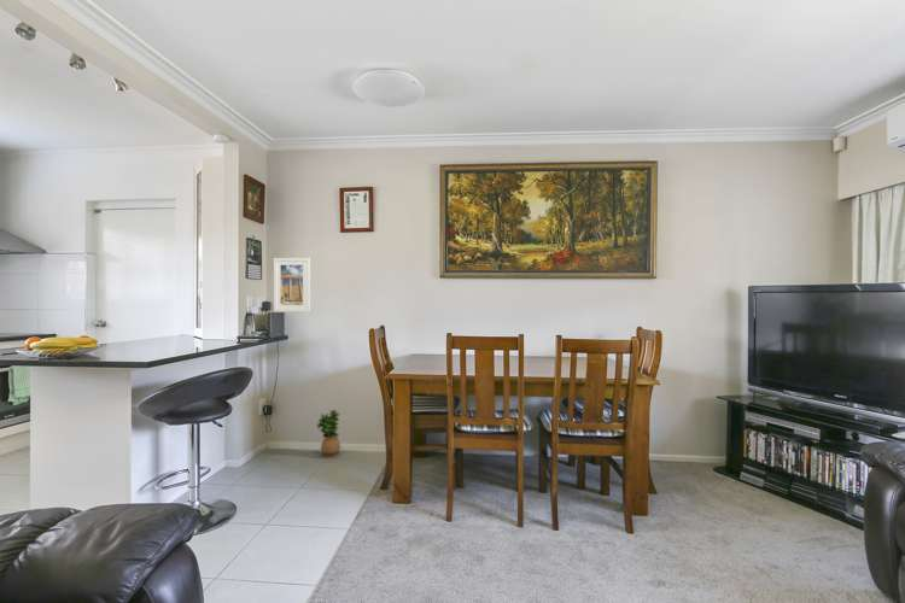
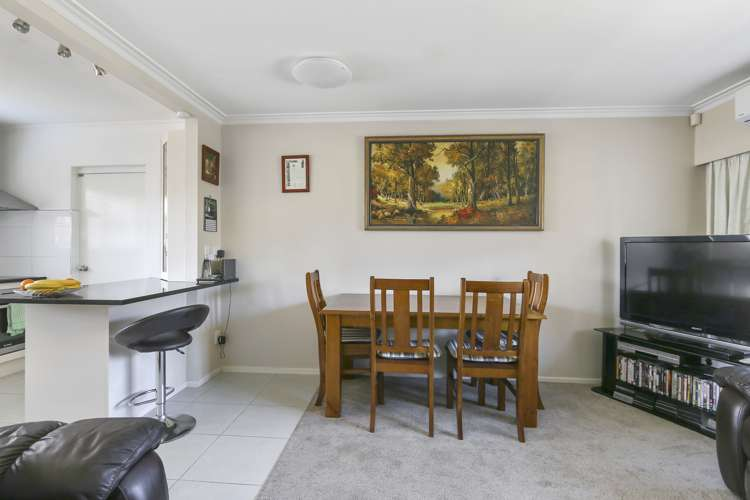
- potted plant [315,408,341,459]
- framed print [273,257,311,314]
